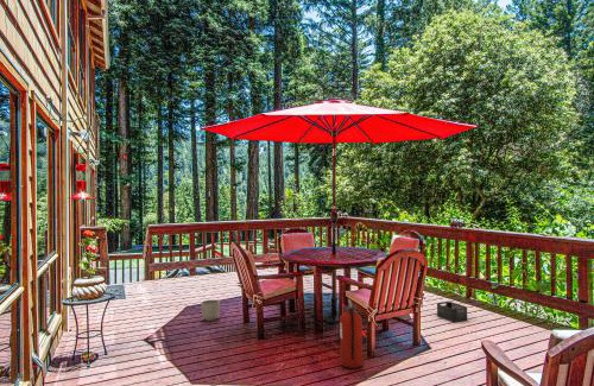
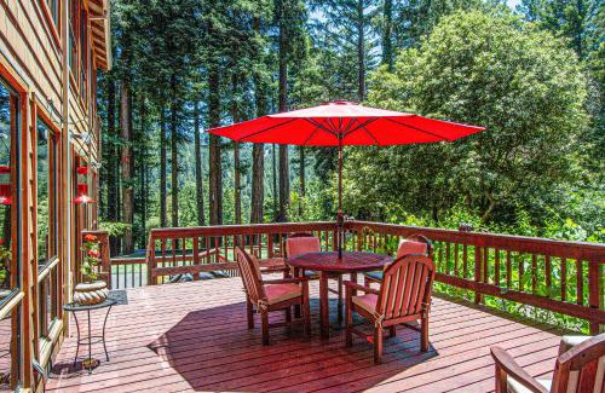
- fire extinguisher [339,298,364,369]
- storage bin [436,300,468,323]
- planter [200,298,221,322]
